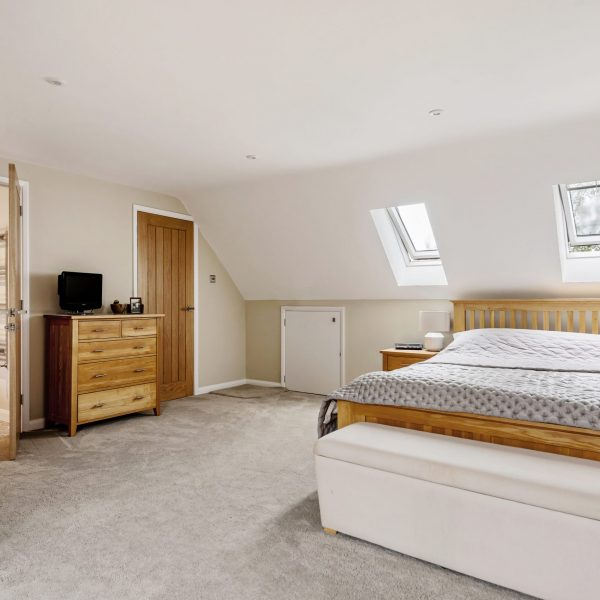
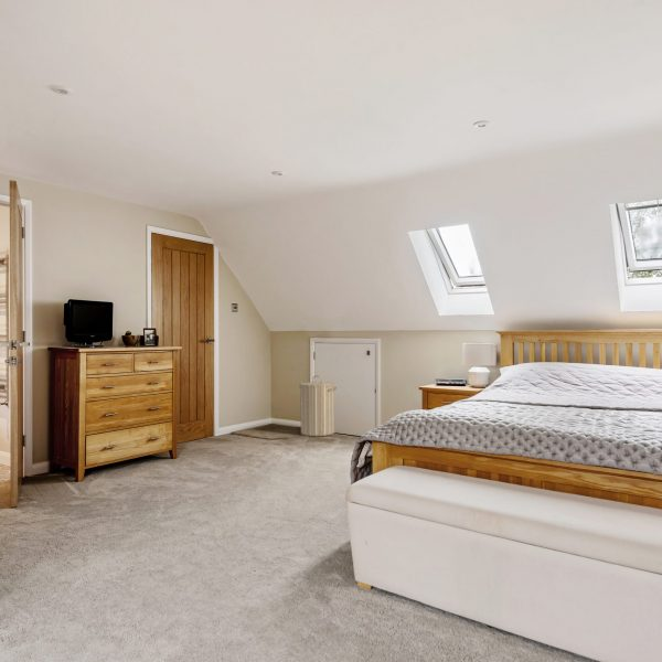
+ laundry hamper [299,374,338,437]
